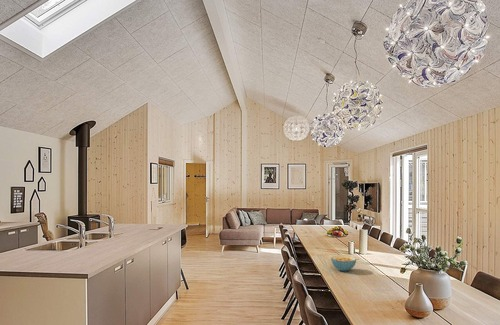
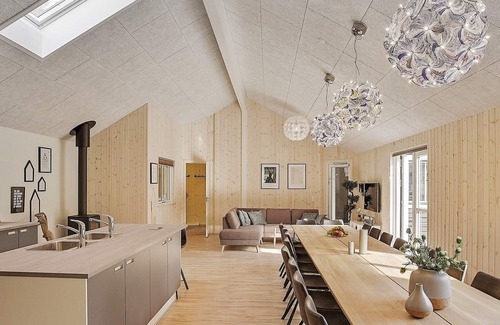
- cereal bowl [330,254,357,272]
